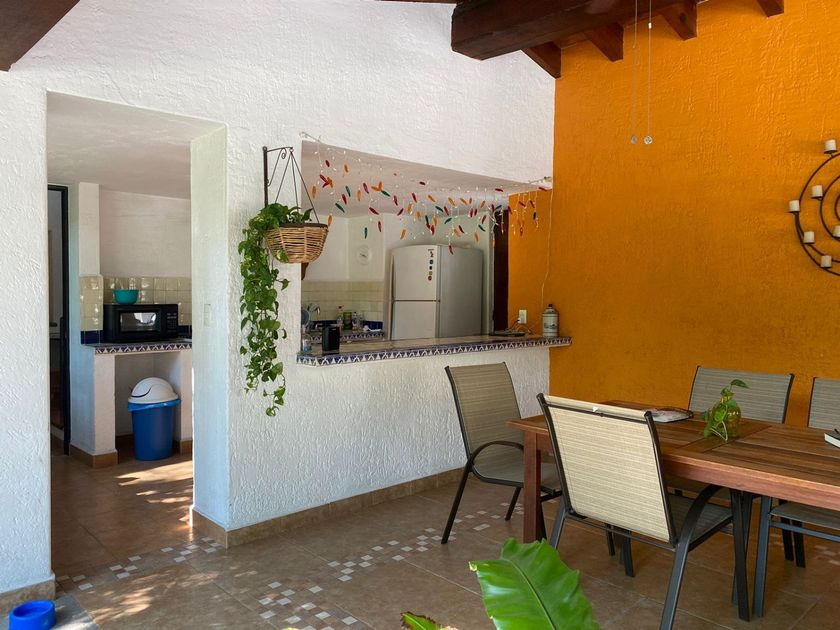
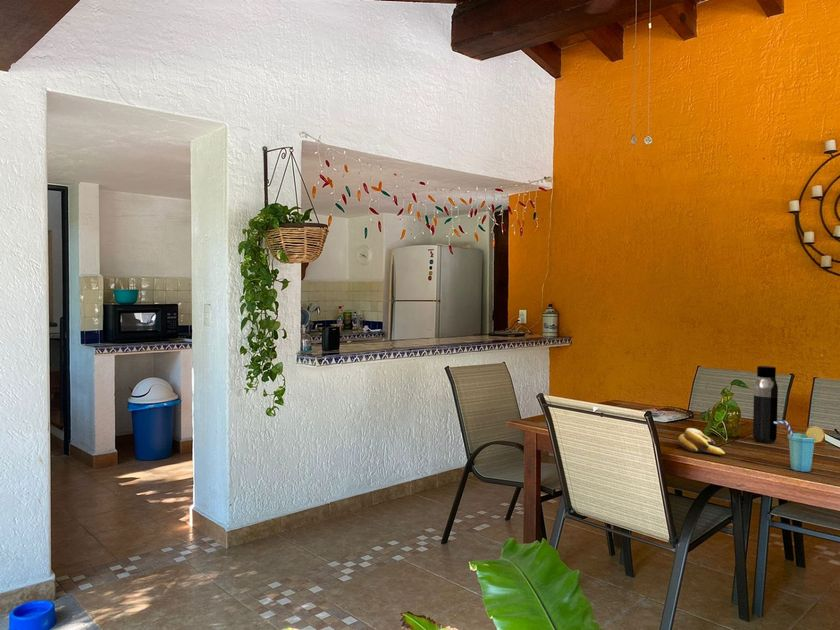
+ water bottle [752,365,779,444]
+ banana [677,427,726,457]
+ cup [774,420,826,473]
